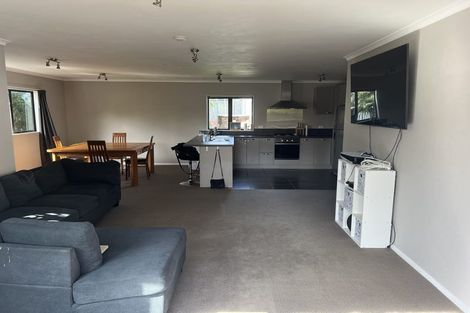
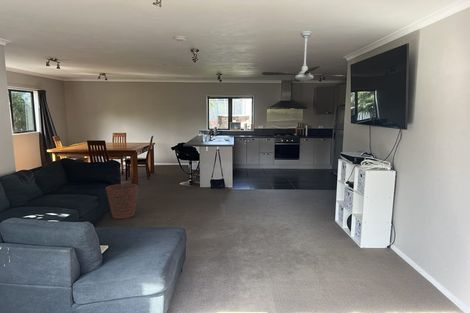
+ basket [105,183,139,220]
+ ceiling fan [261,30,345,82]
